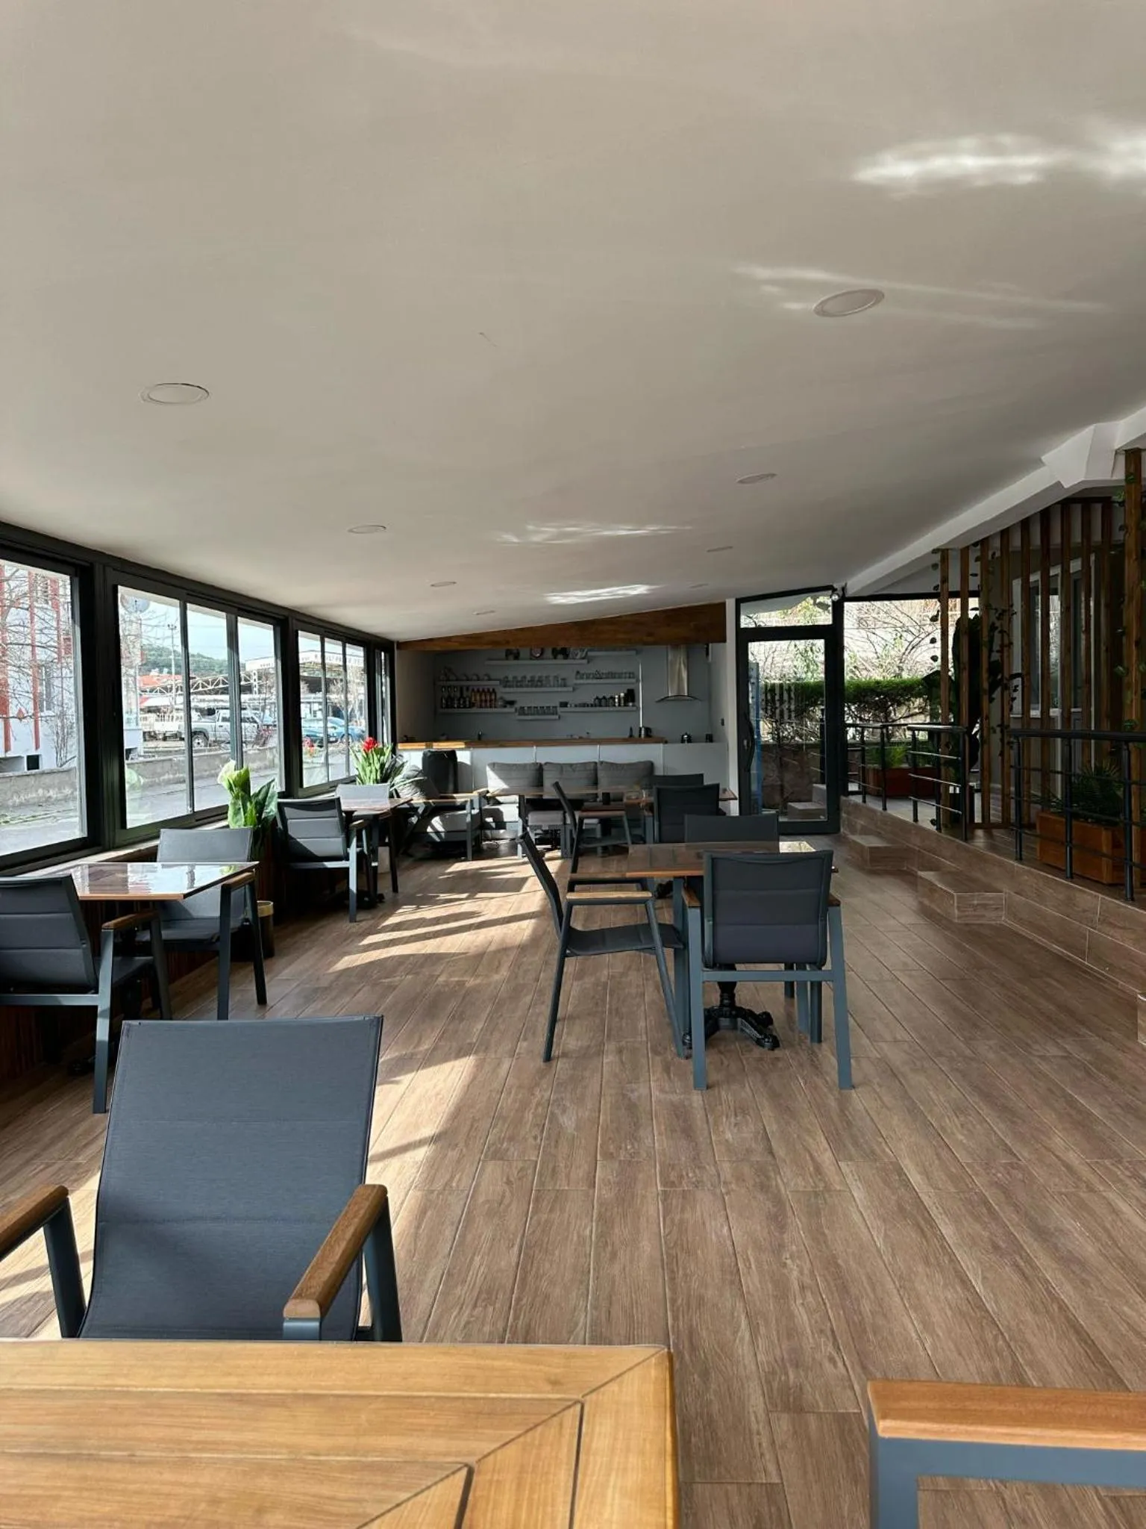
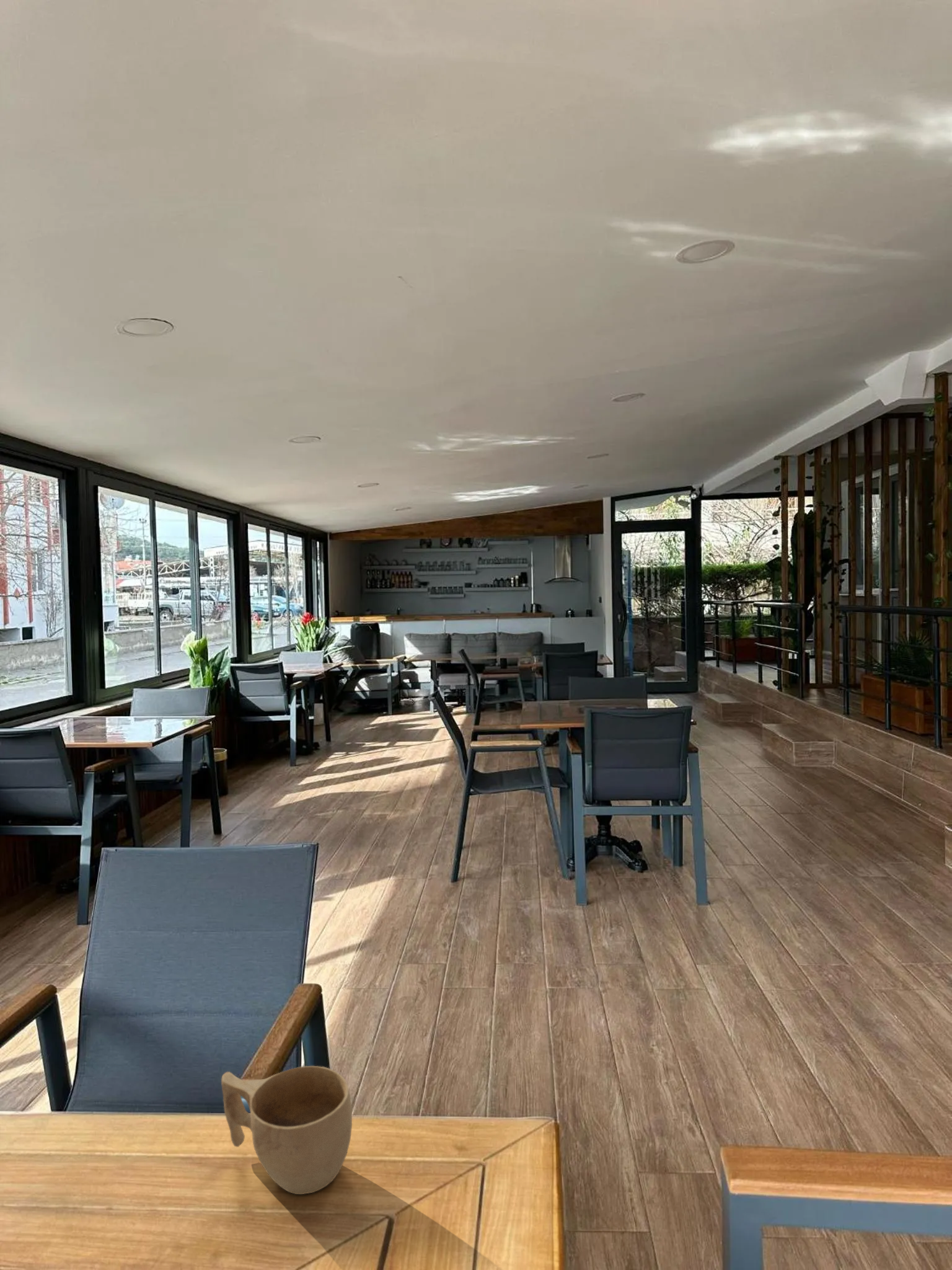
+ cup [221,1065,353,1195]
